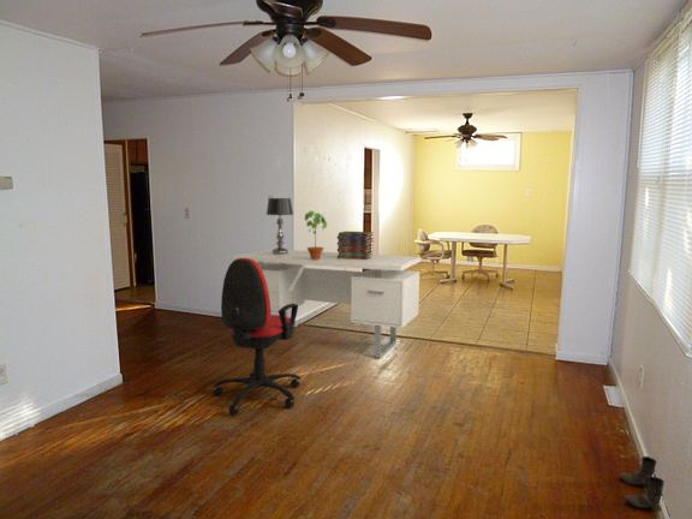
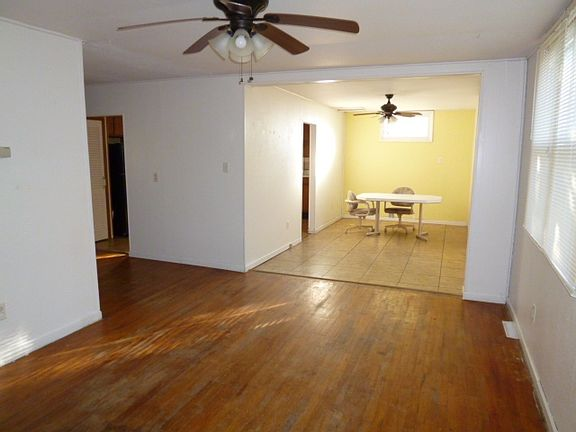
- table lamp [266,197,294,255]
- boots [619,455,666,513]
- book stack [336,231,375,260]
- potted plant [304,210,328,260]
- desk [232,247,422,359]
- office chair [213,258,302,416]
